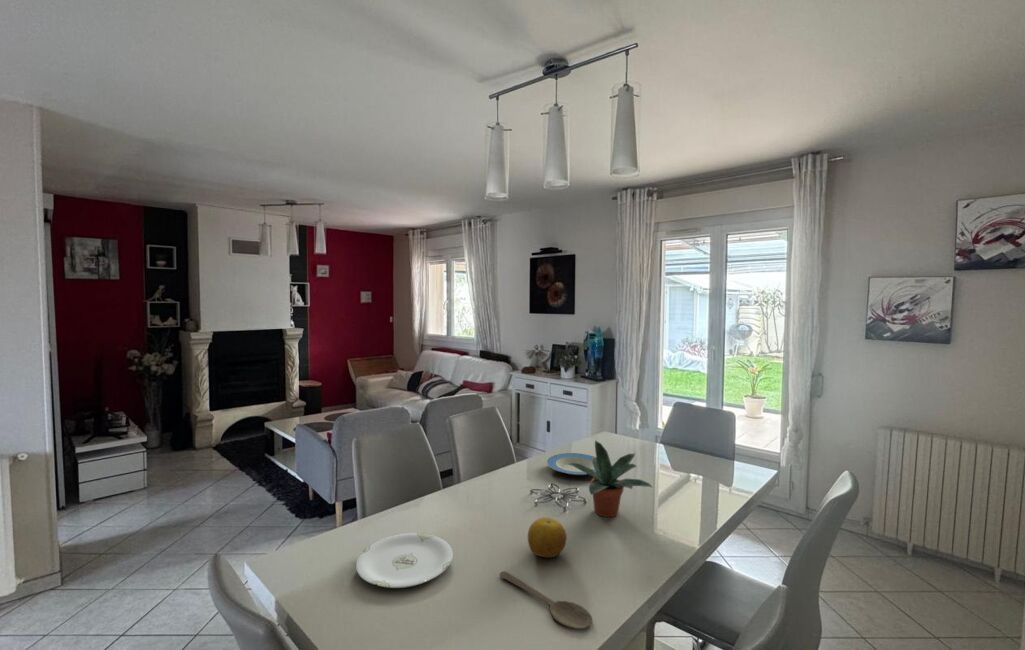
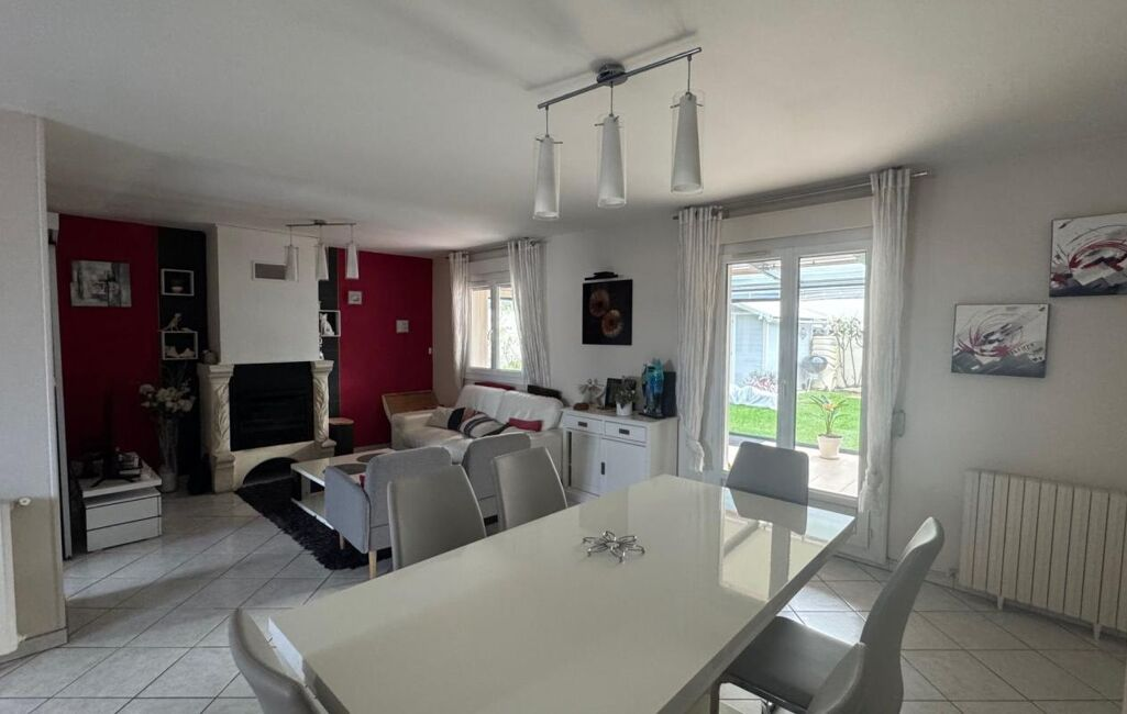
- plate [355,532,454,589]
- plate [546,452,596,476]
- potted plant [568,440,654,518]
- fruit [527,516,568,558]
- wooden spoon [499,570,594,630]
